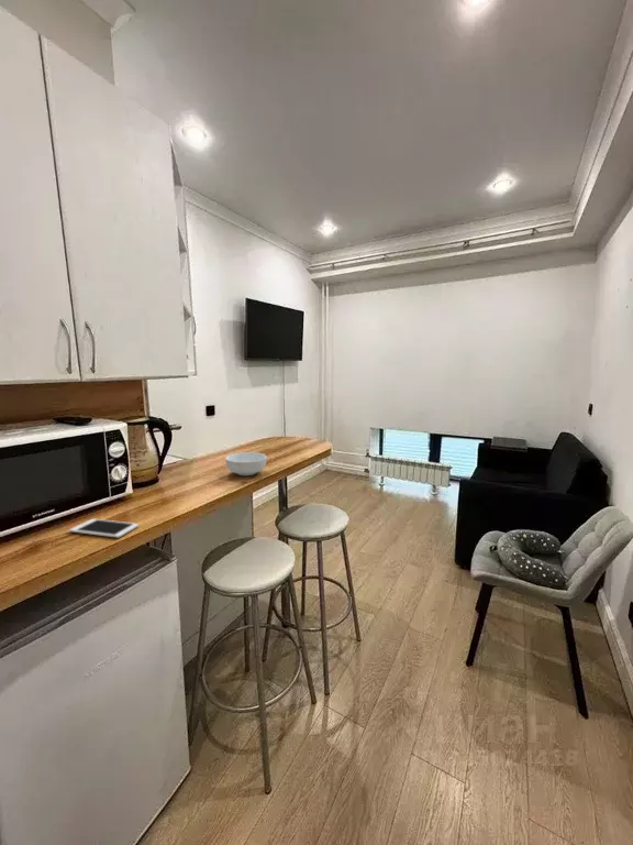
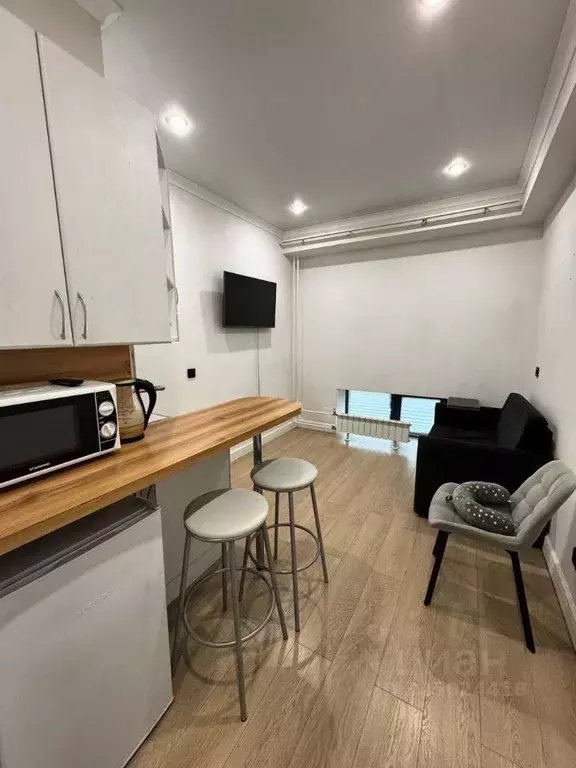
- cereal bowl [224,451,268,476]
- cell phone [68,518,140,539]
